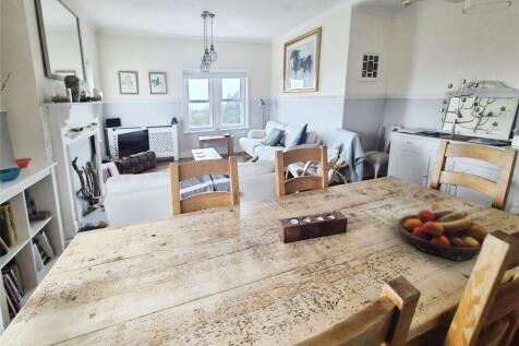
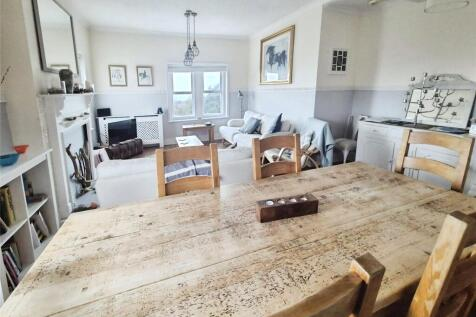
- fruit bowl [397,201,488,262]
